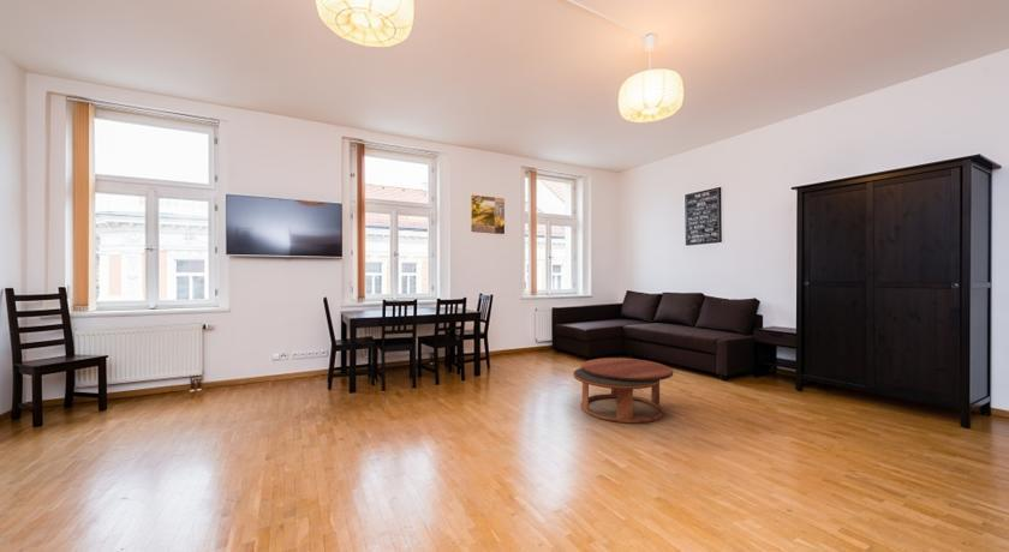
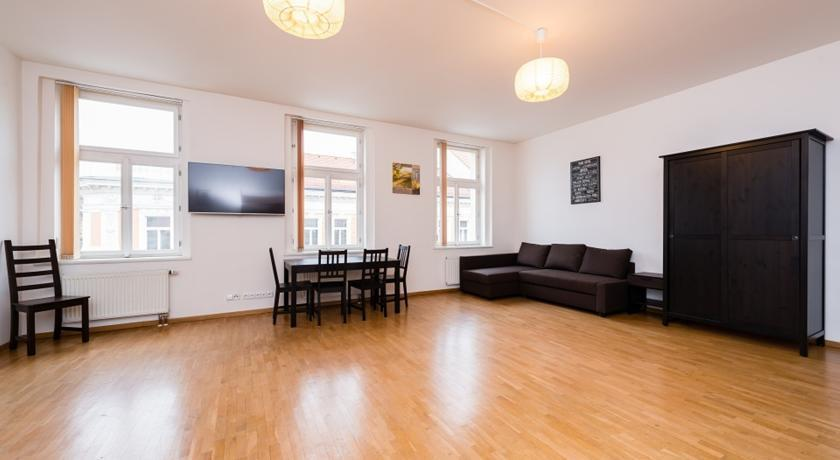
- coffee table [573,356,674,425]
